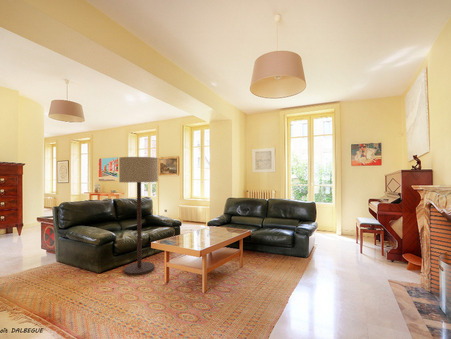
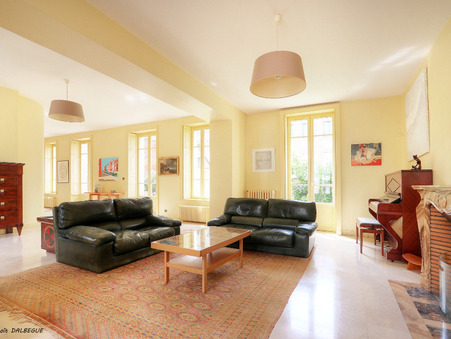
- floor lamp [118,156,159,276]
